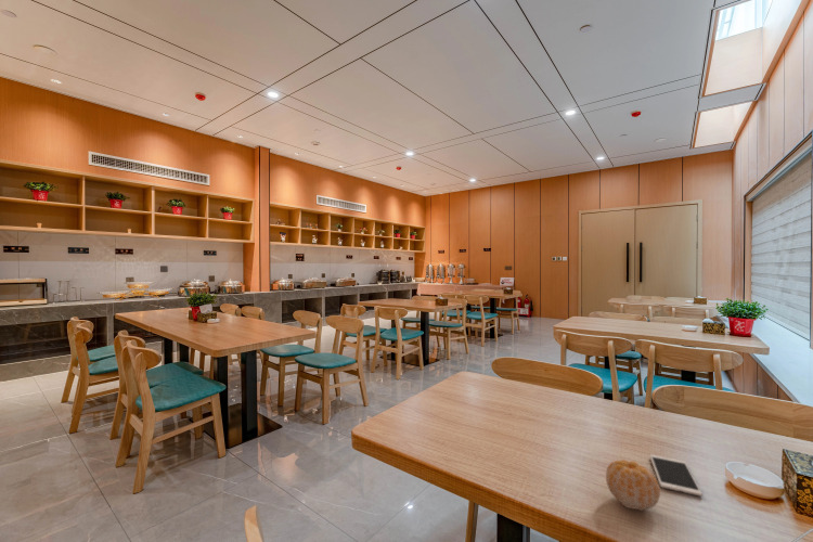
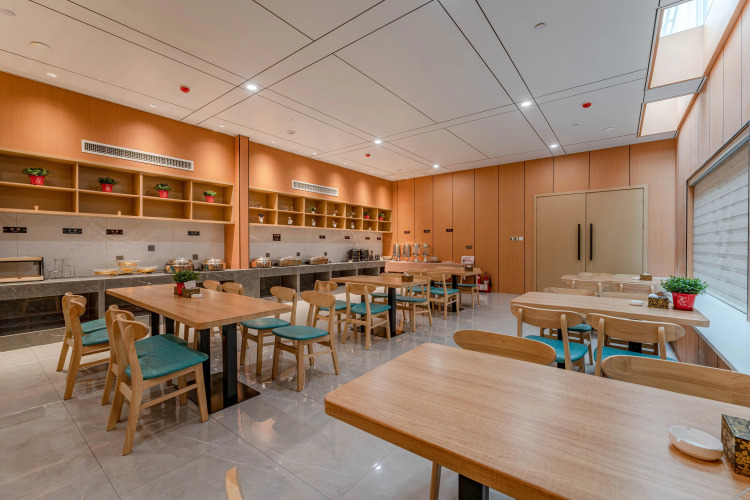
- fruit [605,459,661,512]
- smartphone [648,453,704,498]
